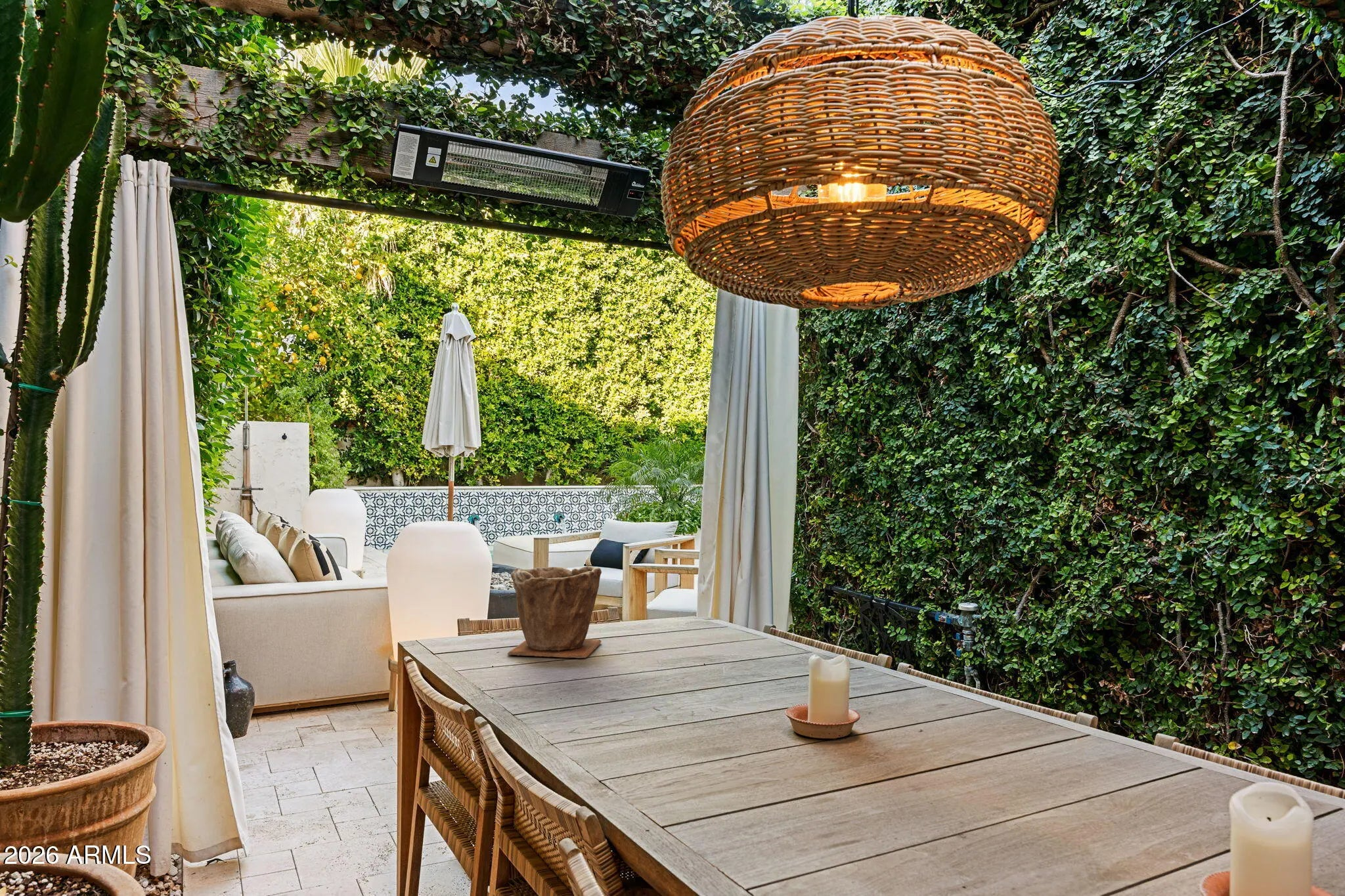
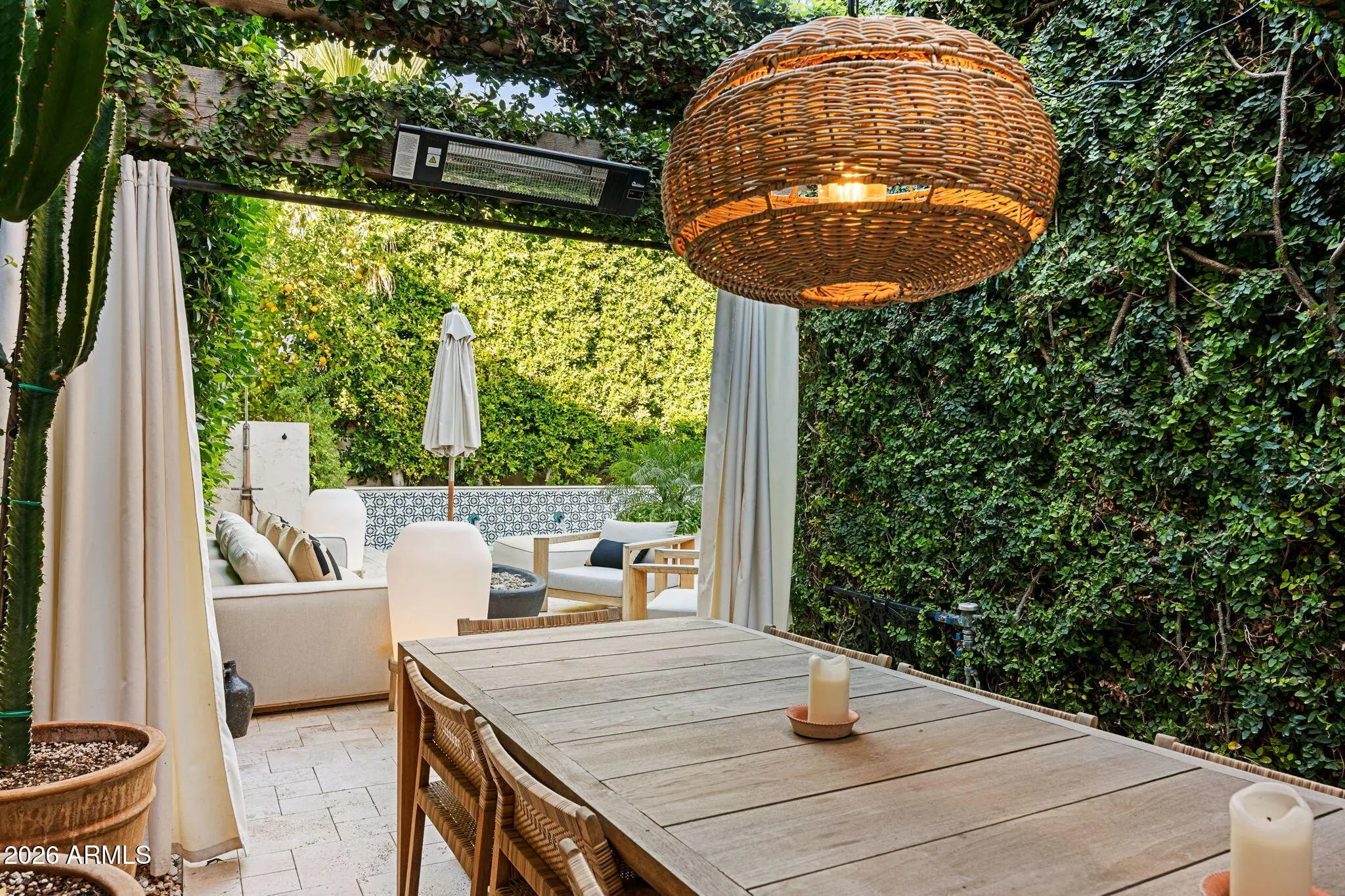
- plant pot [506,565,602,659]
